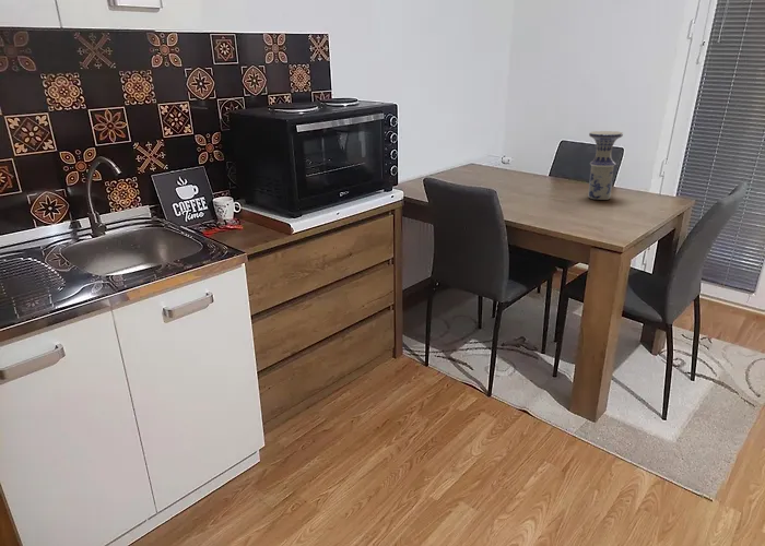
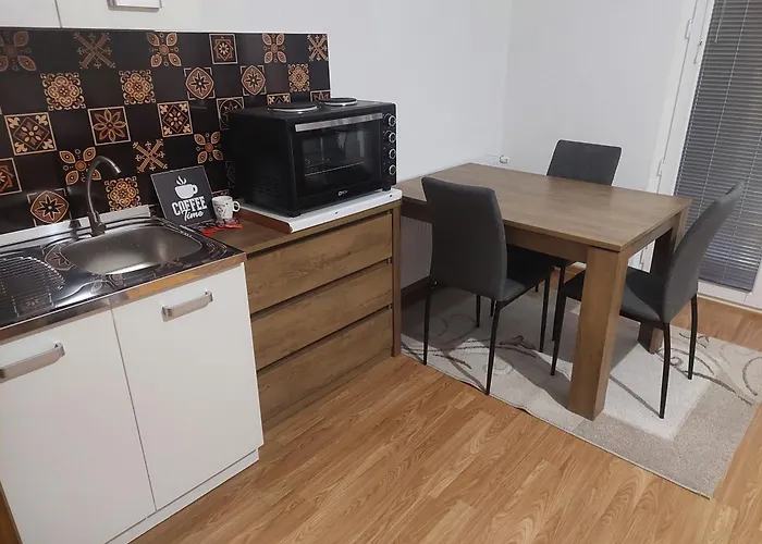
- vase [587,130,624,201]
